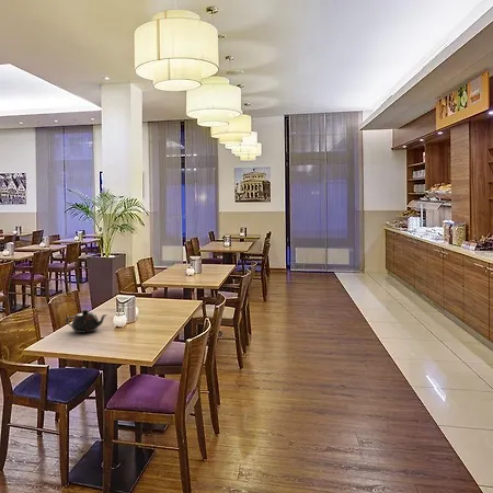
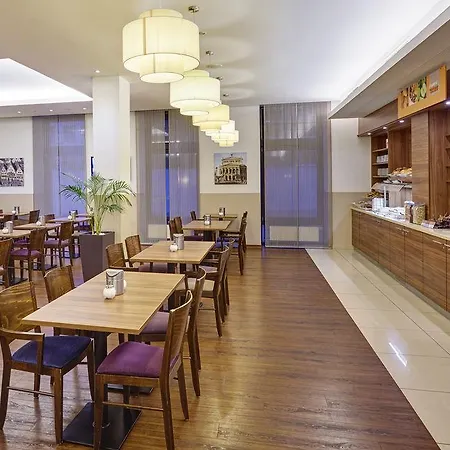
- teapot [65,308,108,334]
